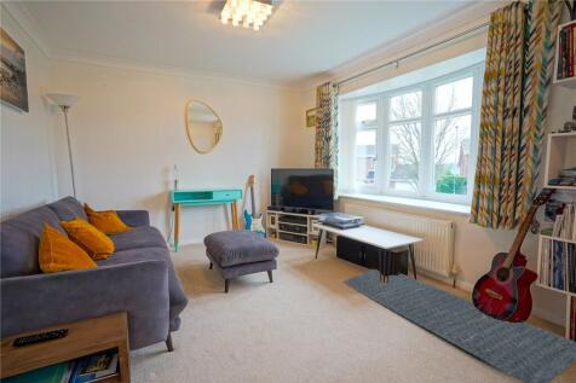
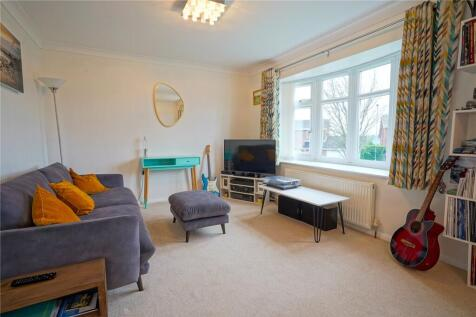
- rug [341,268,576,383]
